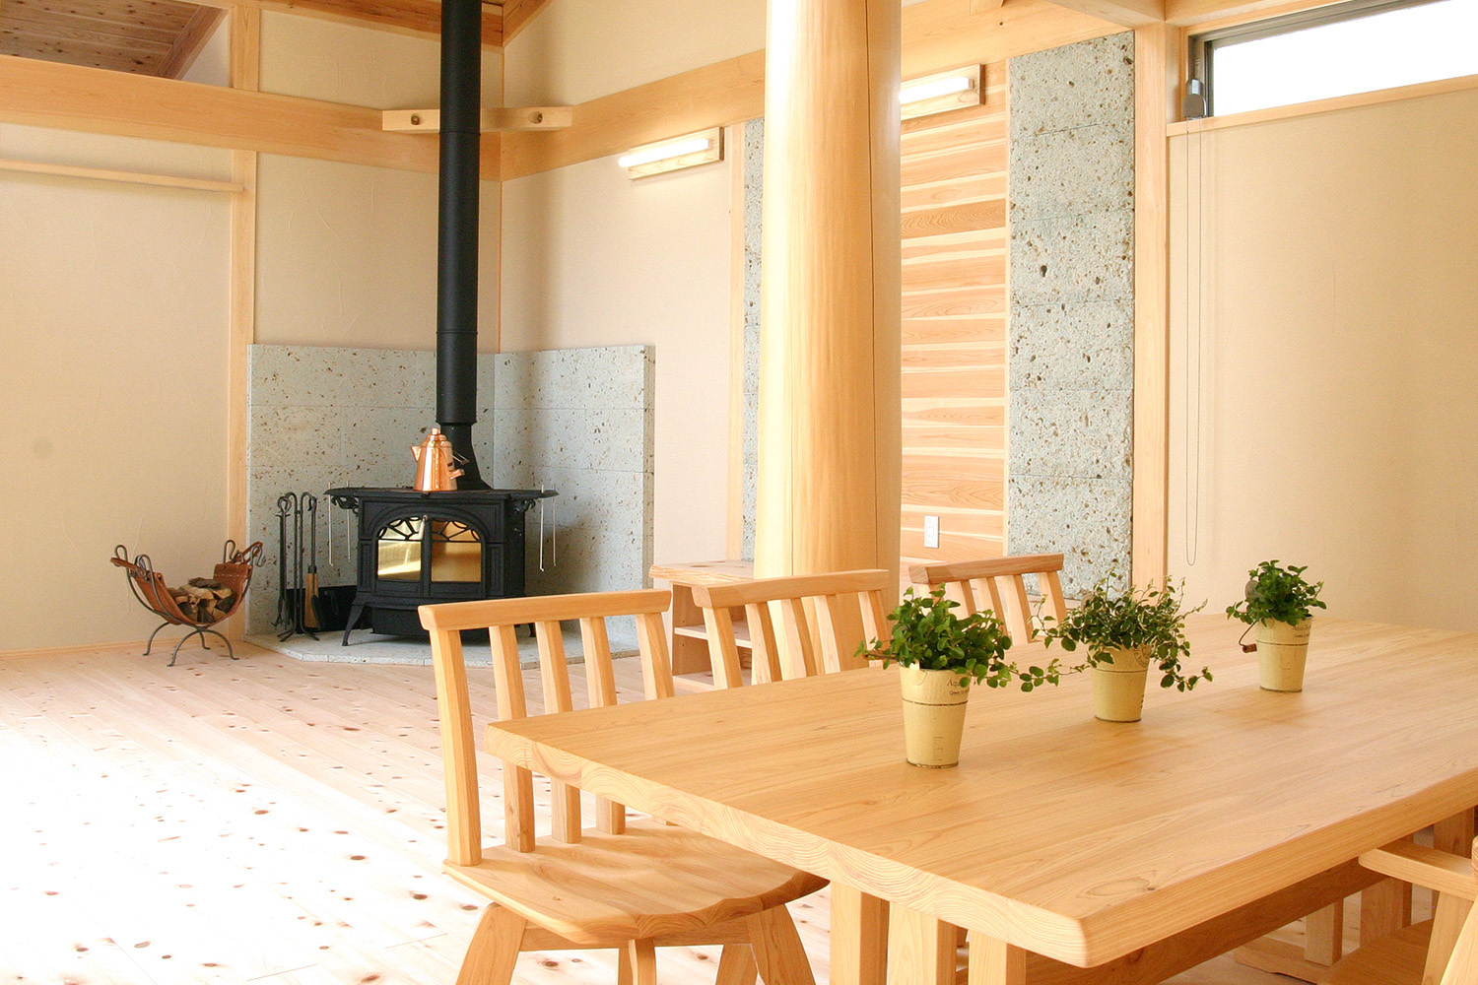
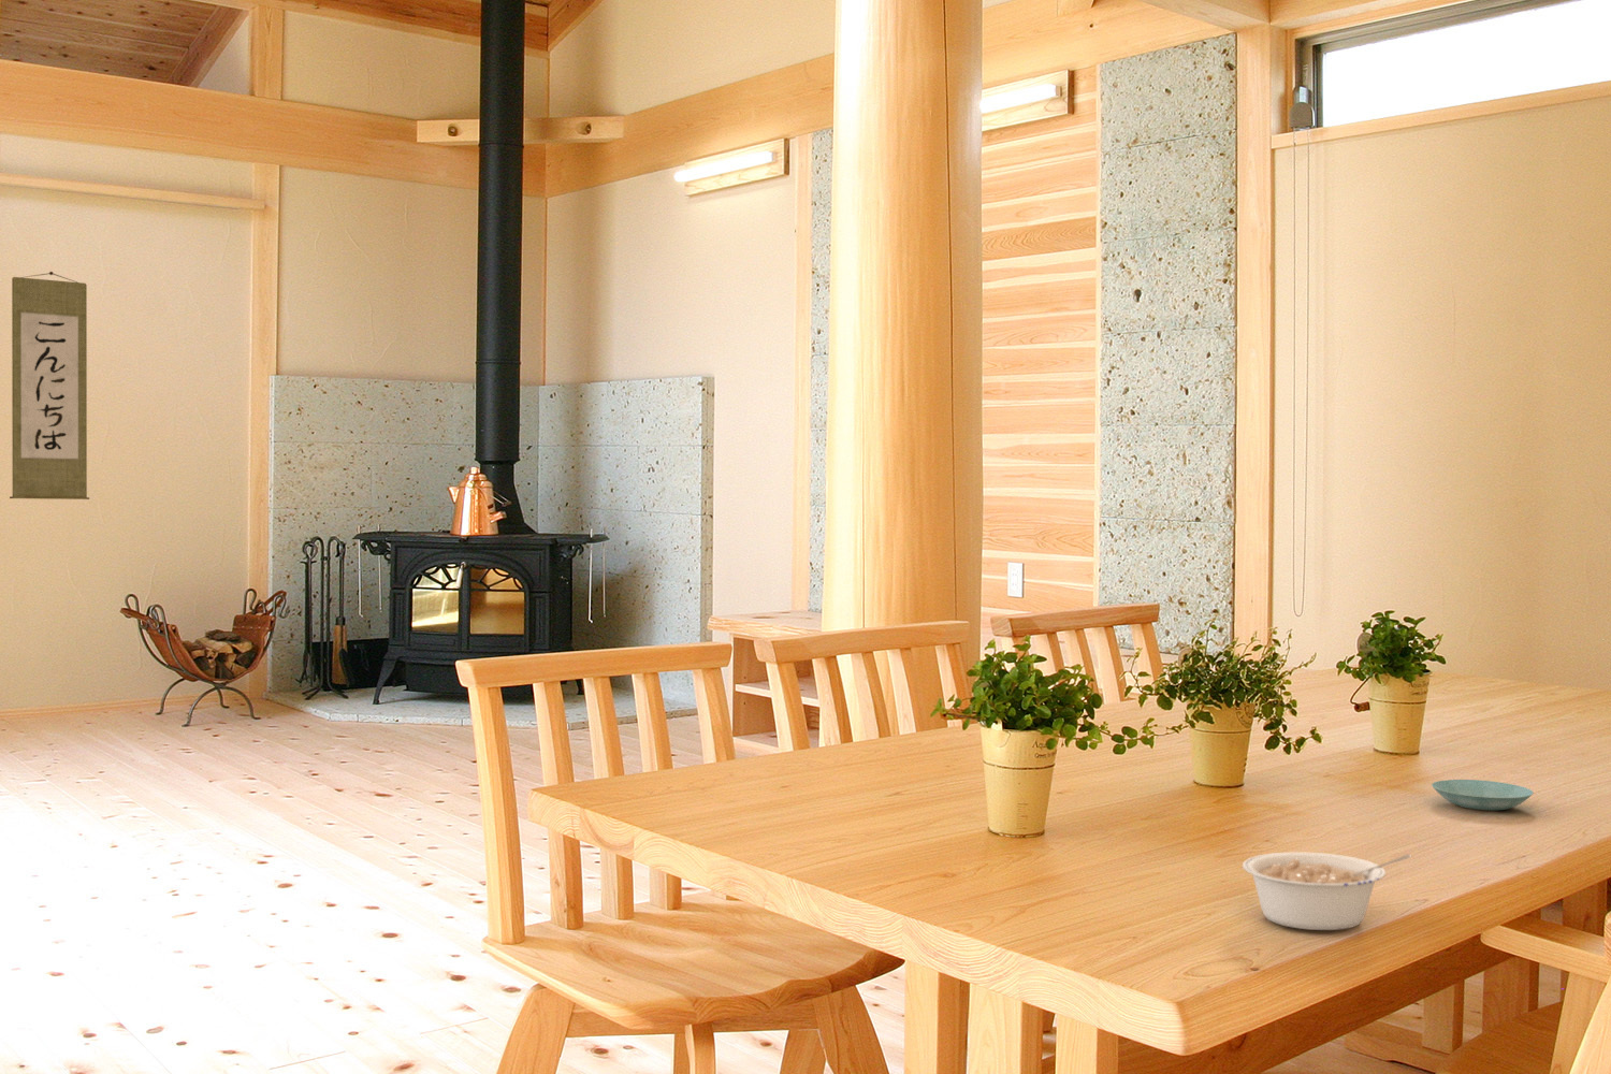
+ wall scroll [8,271,90,501]
+ saucer [1430,779,1534,811]
+ legume [1242,851,1412,931]
